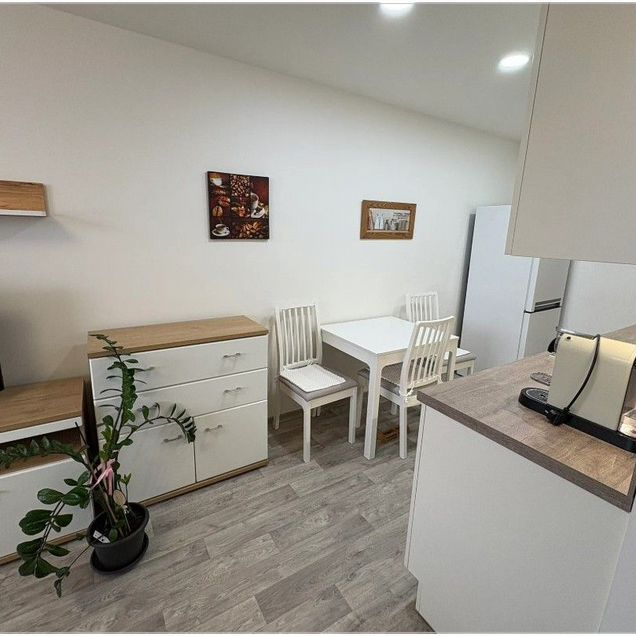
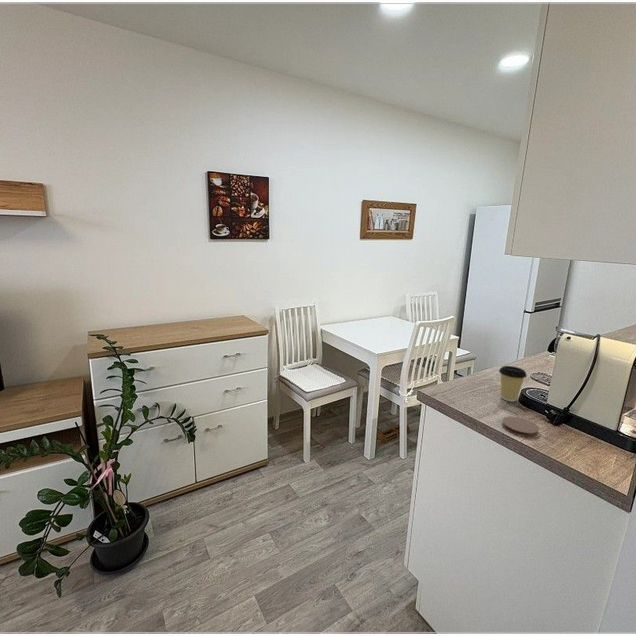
+ coffee cup [498,365,528,402]
+ coaster [501,415,540,438]
